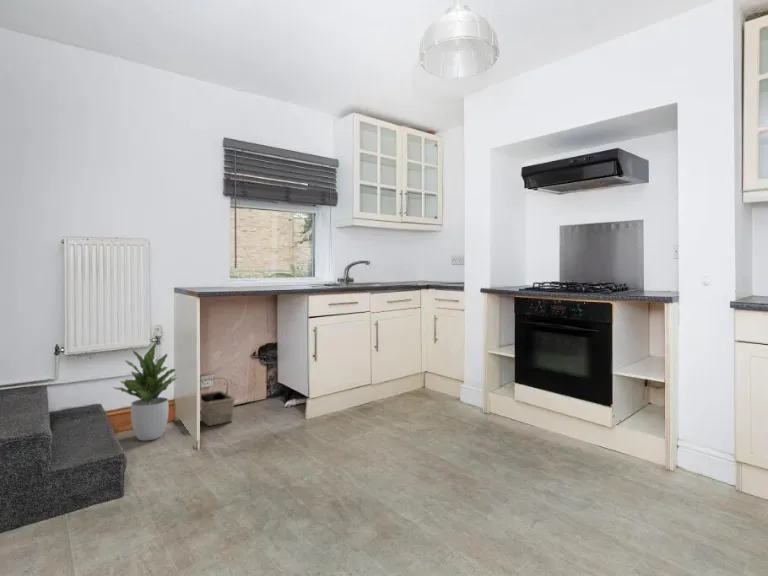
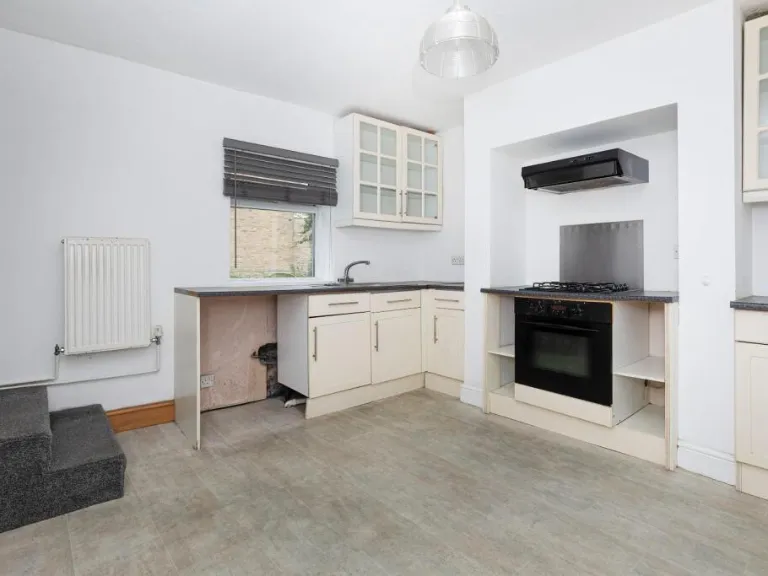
- potted plant [112,341,178,442]
- basket [200,376,236,427]
